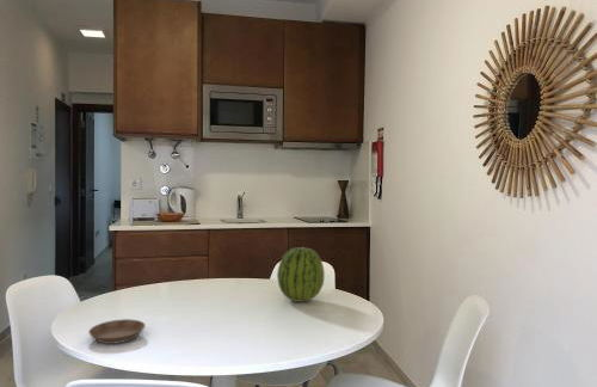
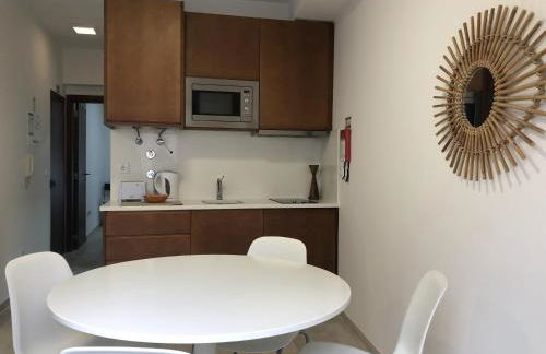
- fruit [276,246,326,303]
- saucer [87,318,147,345]
